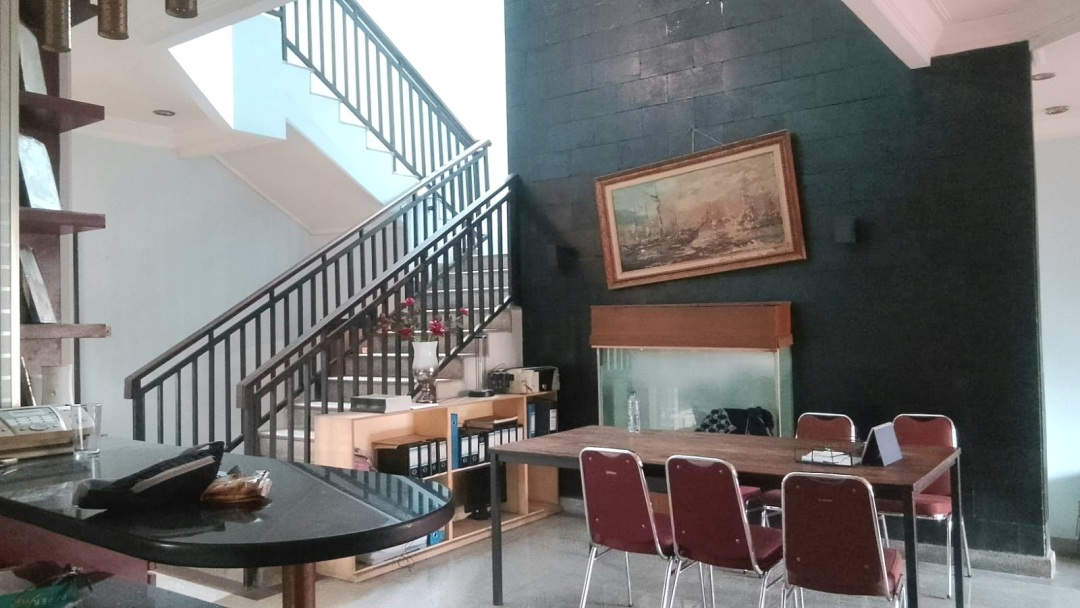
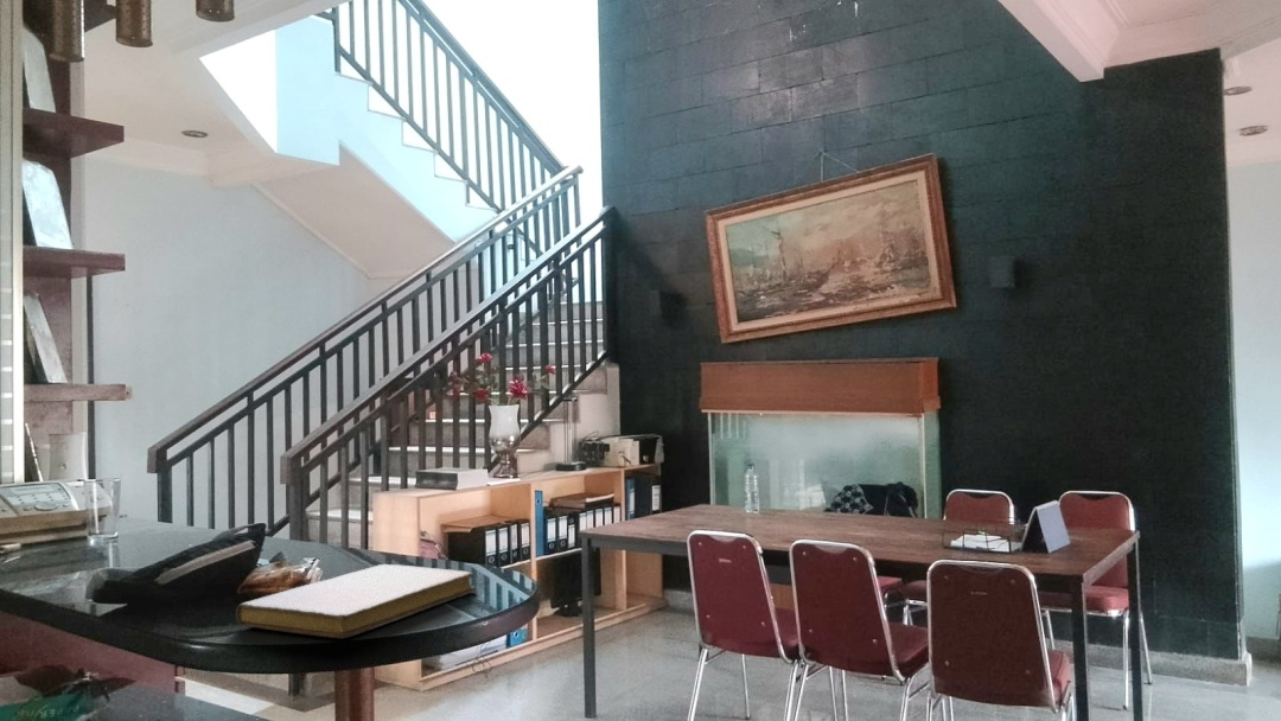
+ notebook [235,563,477,639]
